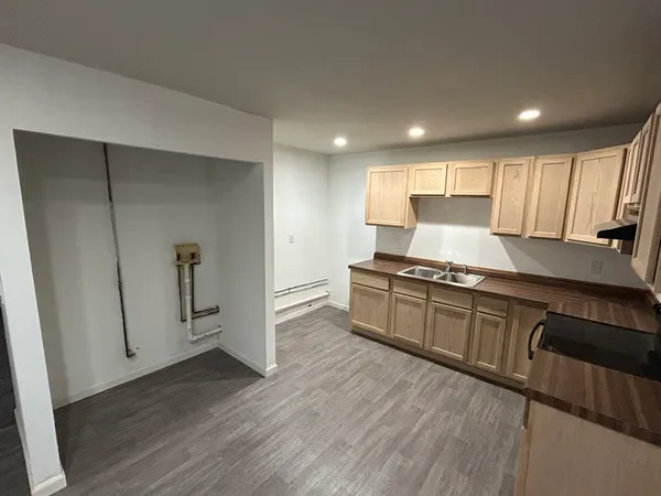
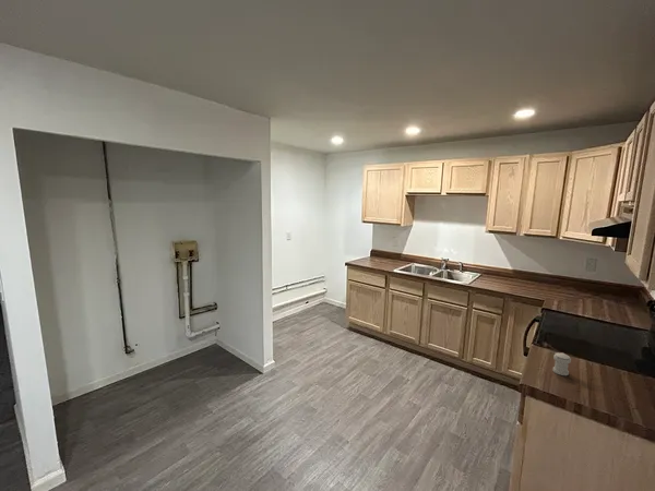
+ pepper shaker [552,351,572,376]
